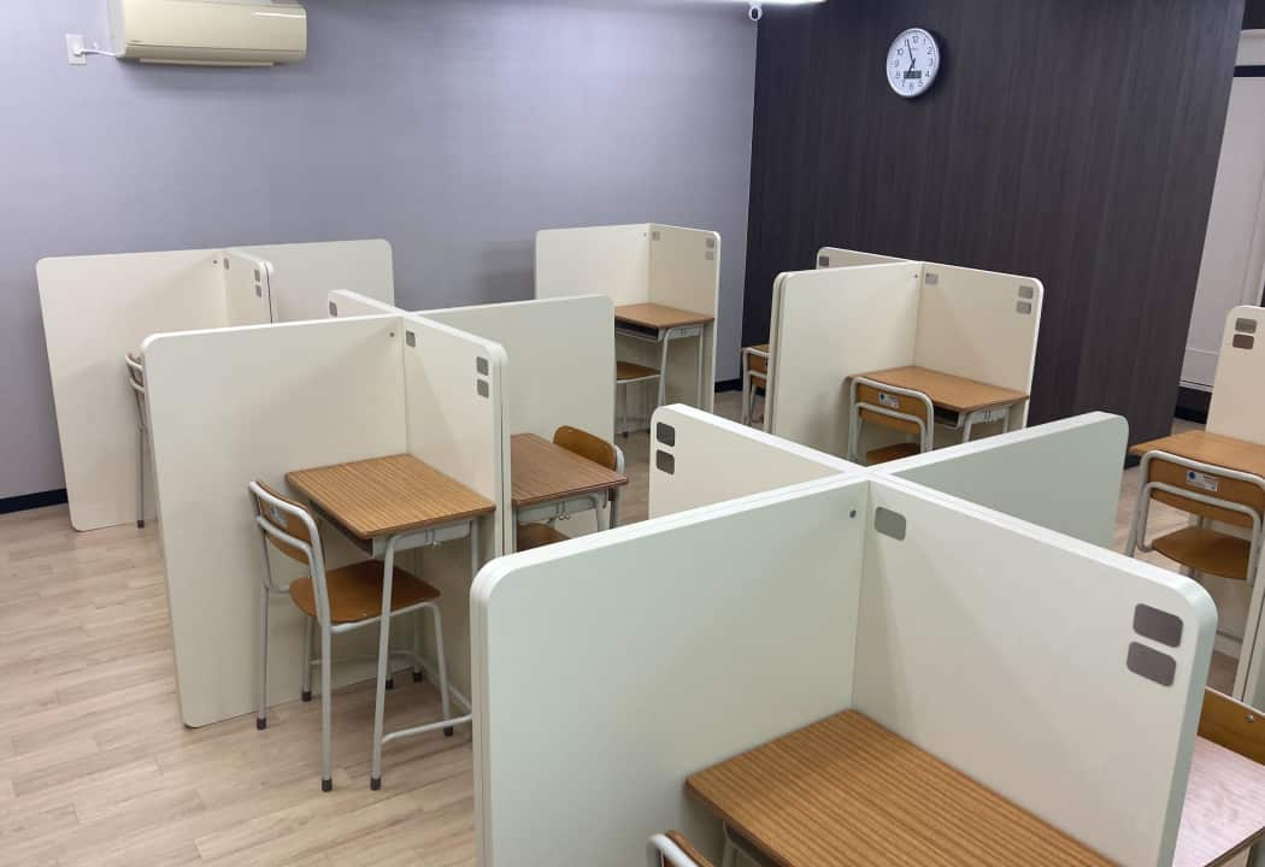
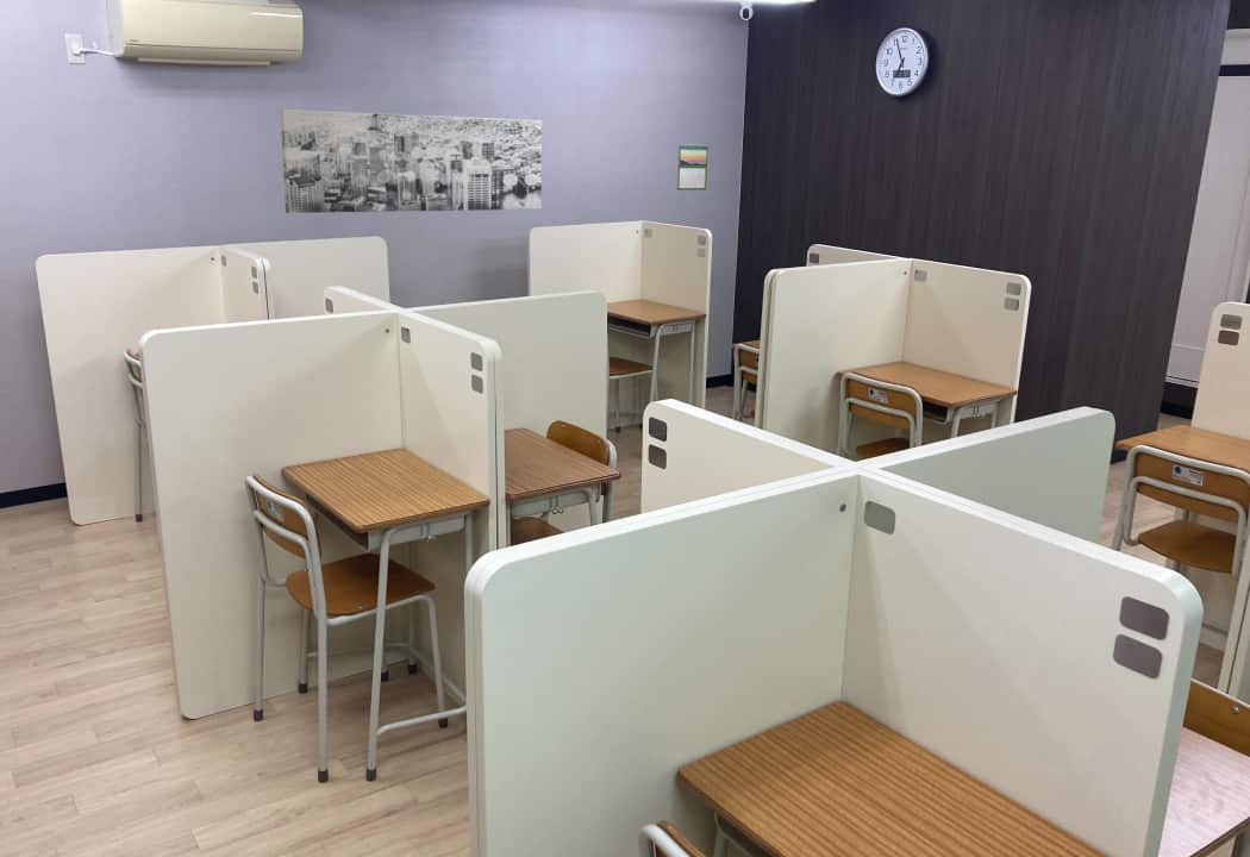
+ wall art [279,108,543,214]
+ calendar [676,143,710,192]
